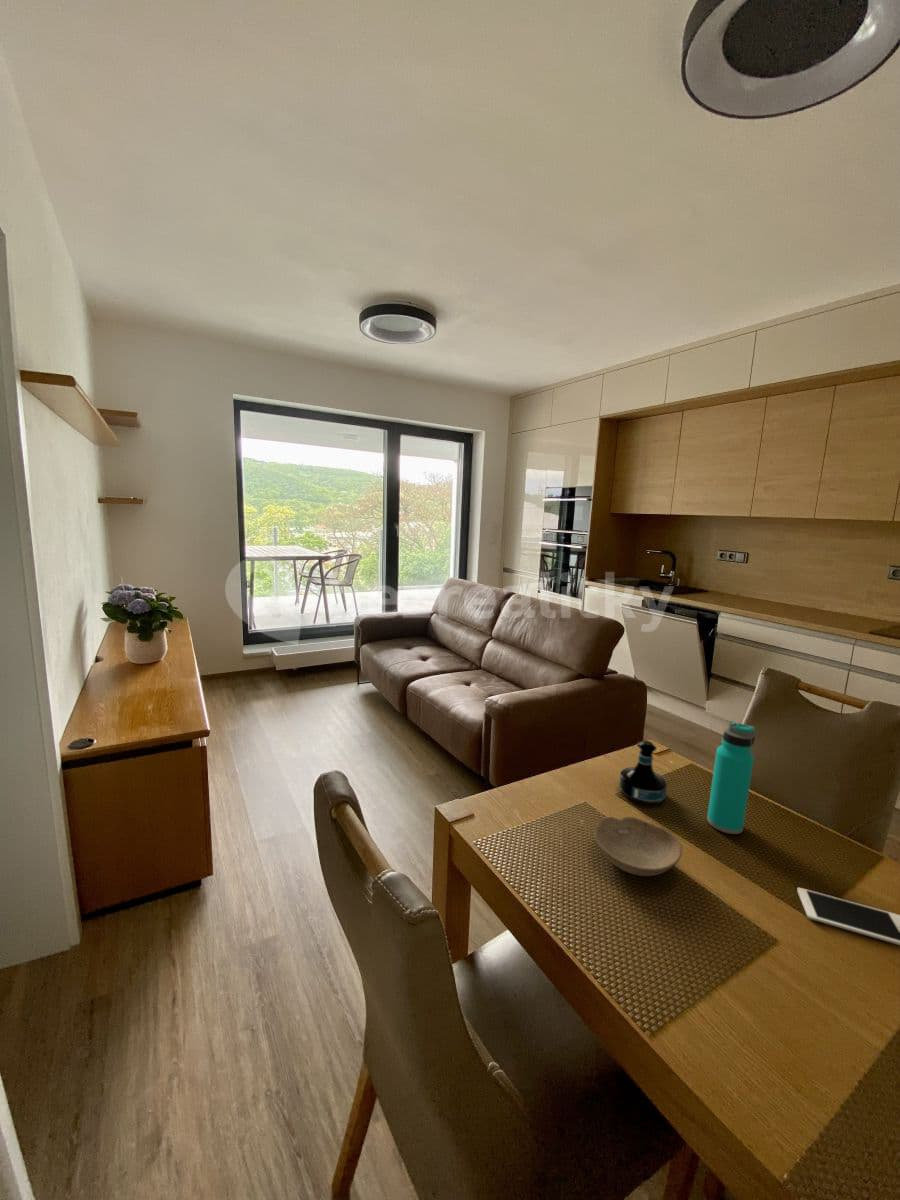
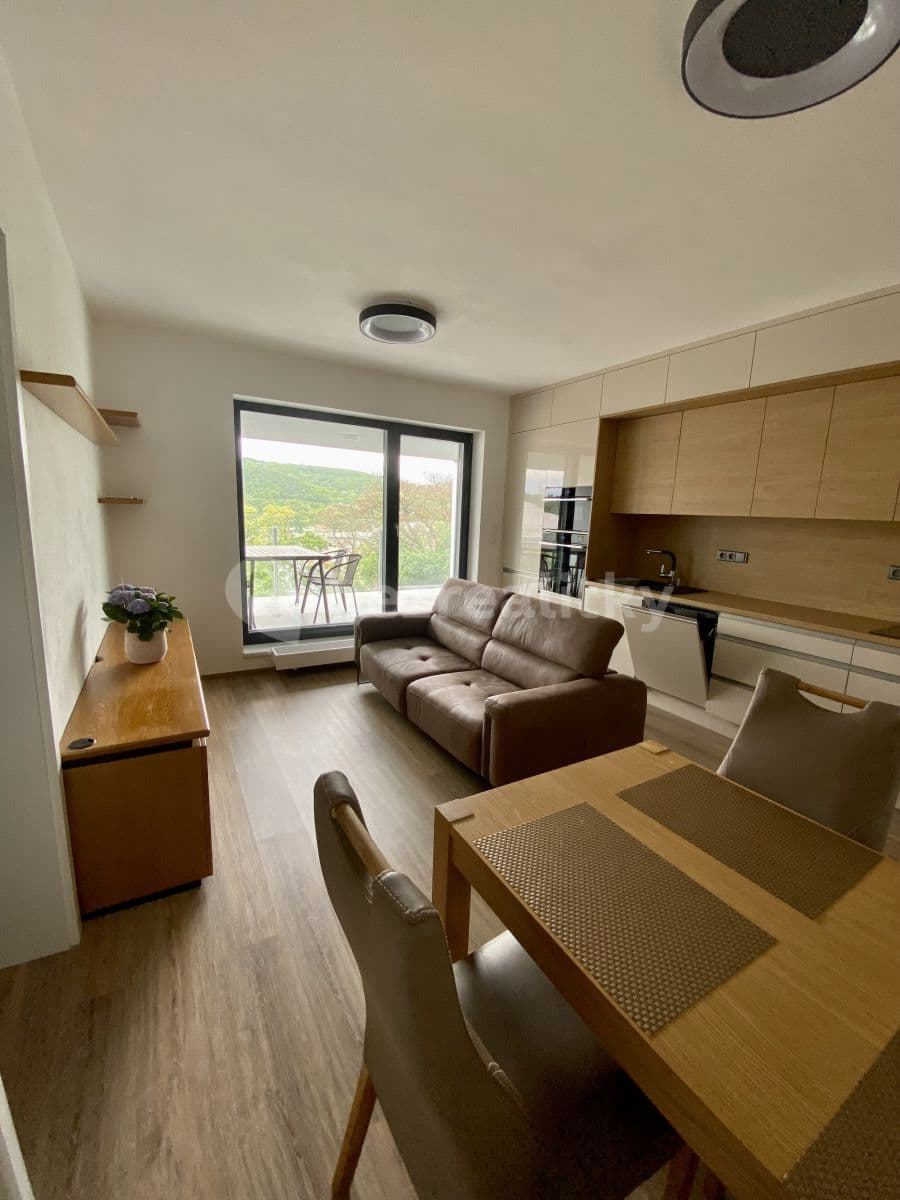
- tequila bottle [618,739,668,806]
- water bottle [706,721,756,835]
- cell phone [796,887,900,946]
- bowl [594,816,683,877]
